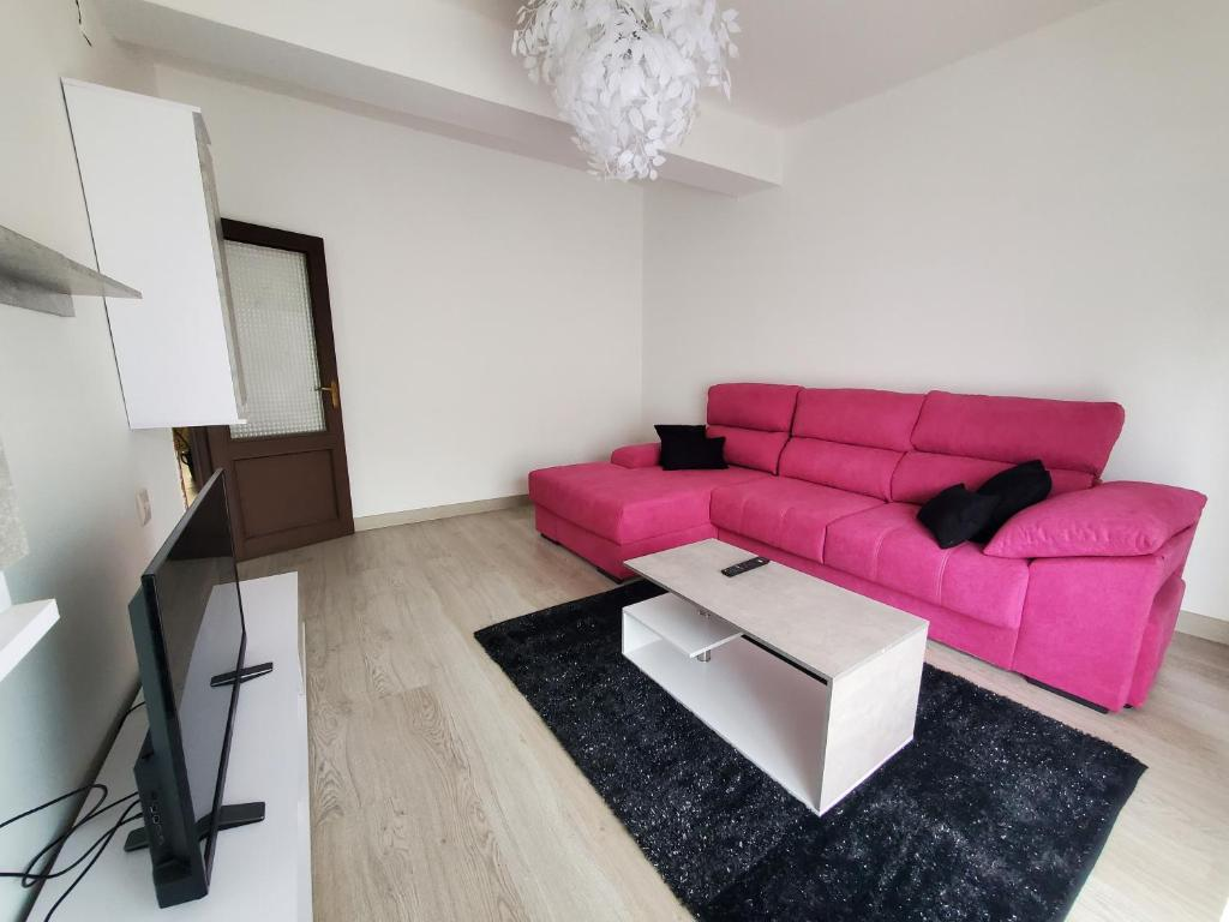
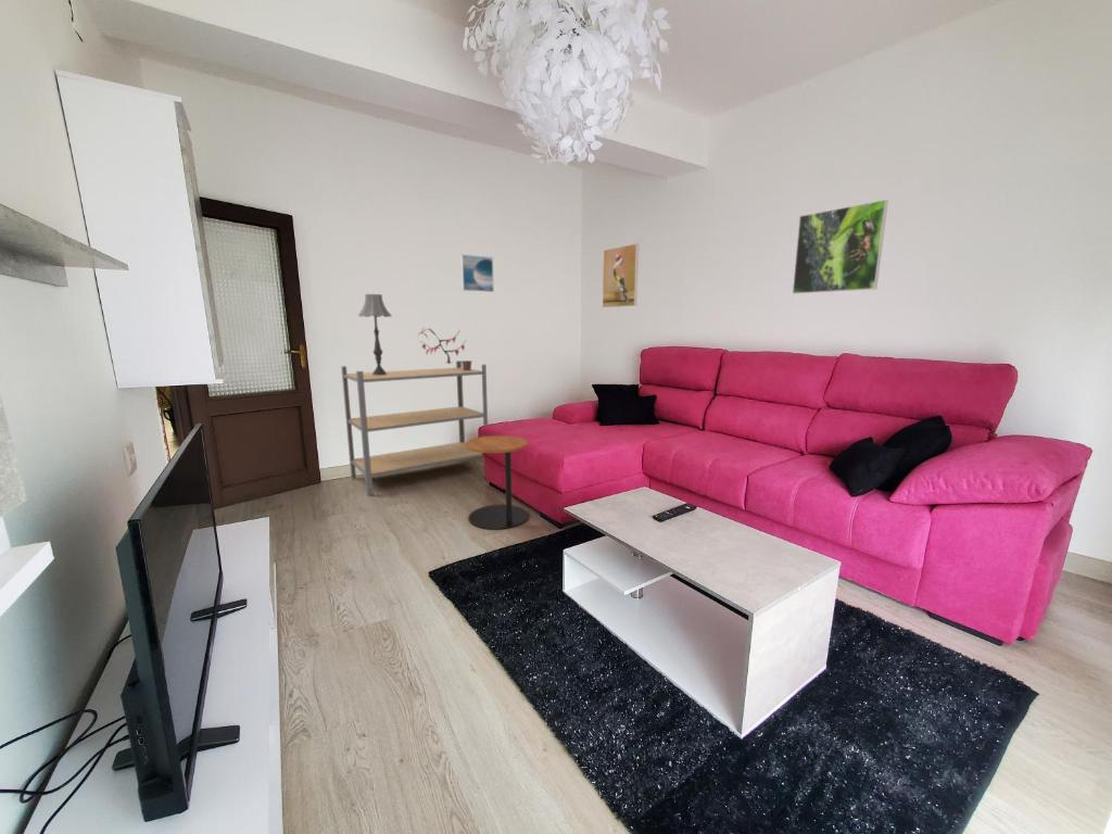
+ potted plant [417,327,472,370]
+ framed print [792,199,889,295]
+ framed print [459,253,495,293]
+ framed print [602,242,640,308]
+ table lamp [357,293,392,376]
+ shelving unit [340,359,489,497]
+ side table [465,434,529,531]
